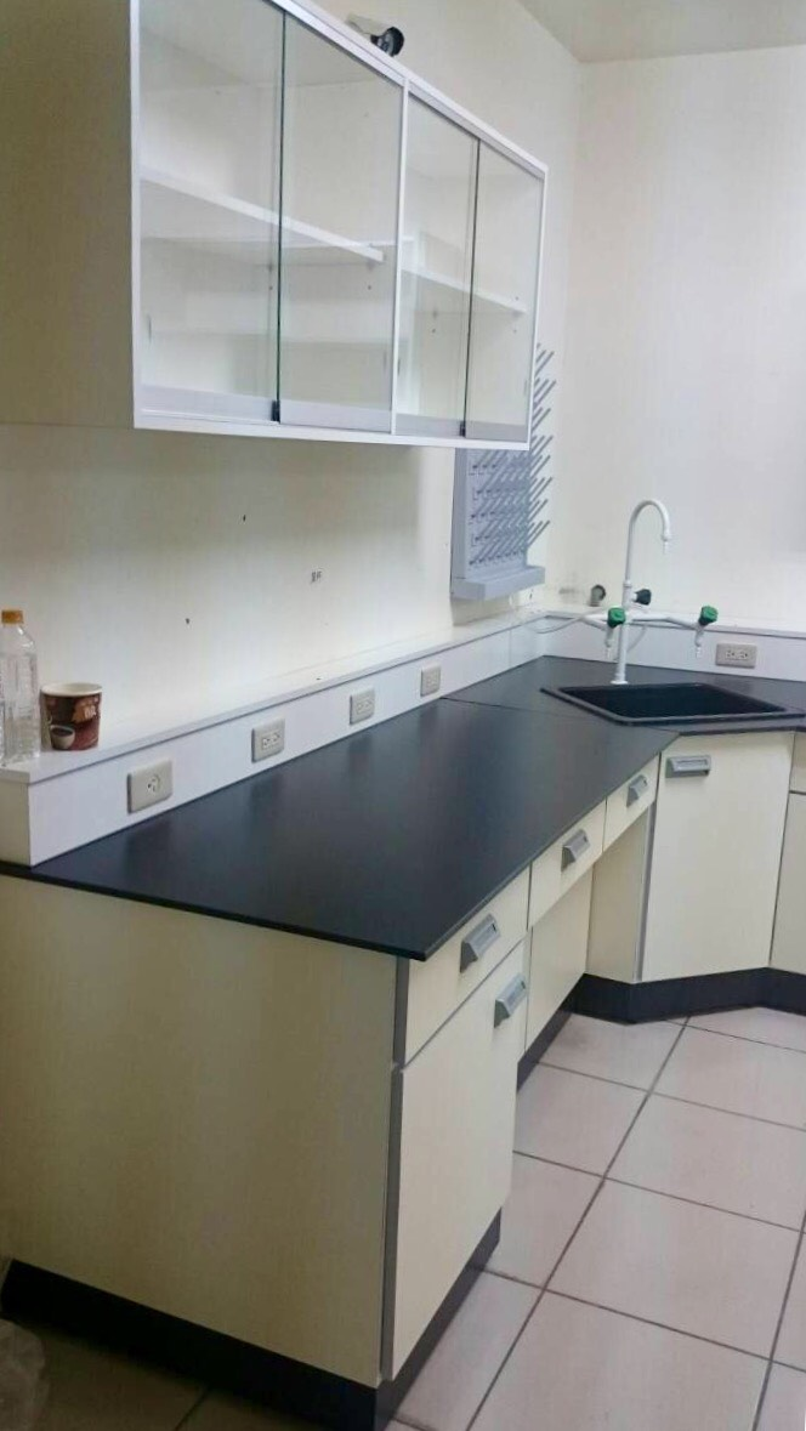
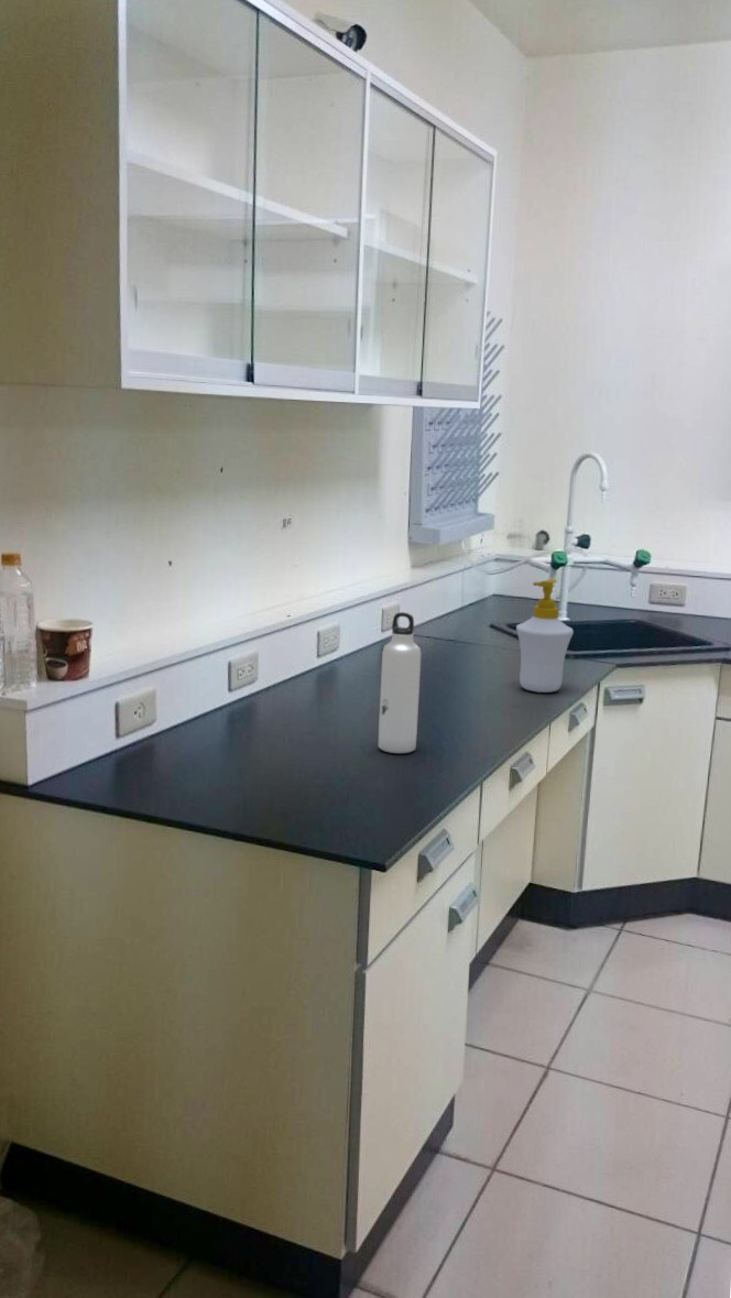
+ soap bottle [515,578,575,694]
+ water bottle [378,611,422,754]
